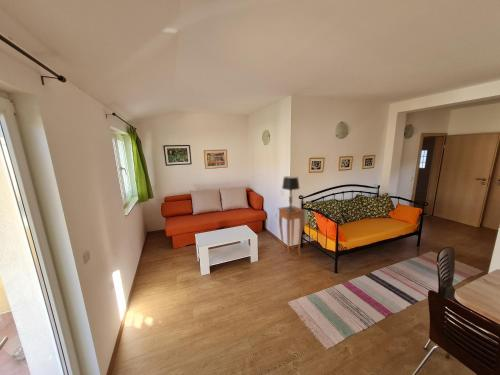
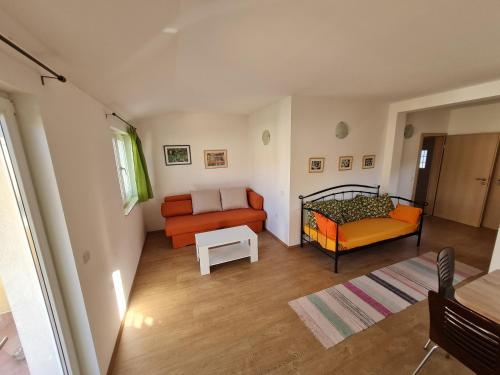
- table lamp [281,175,301,211]
- side table [277,205,306,261]
